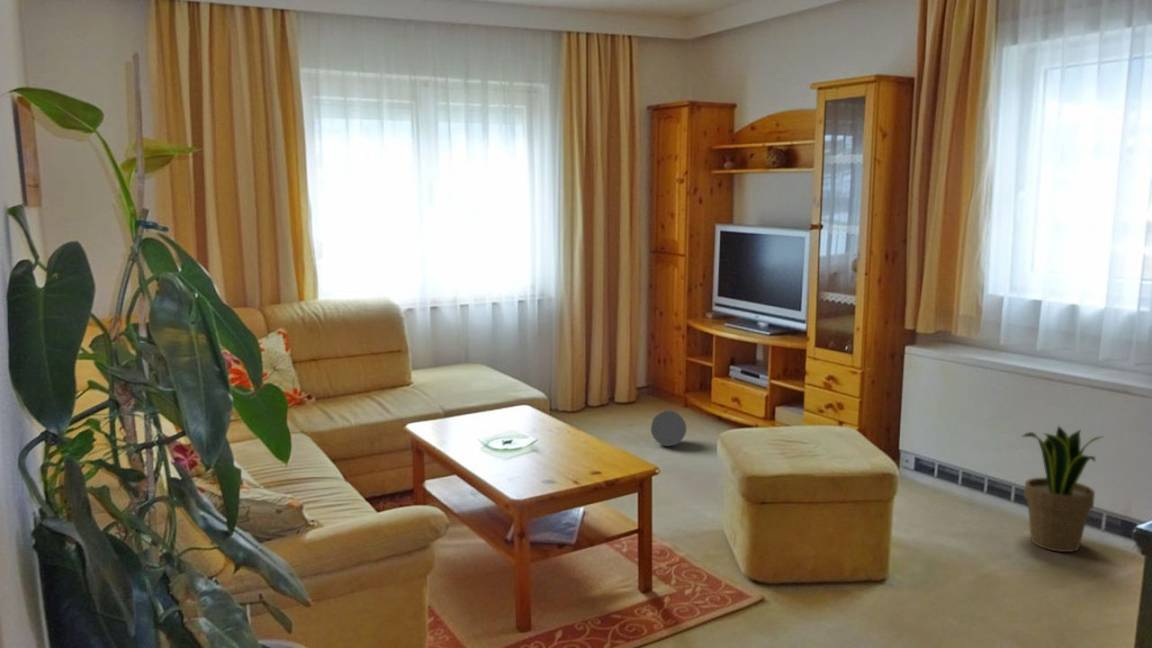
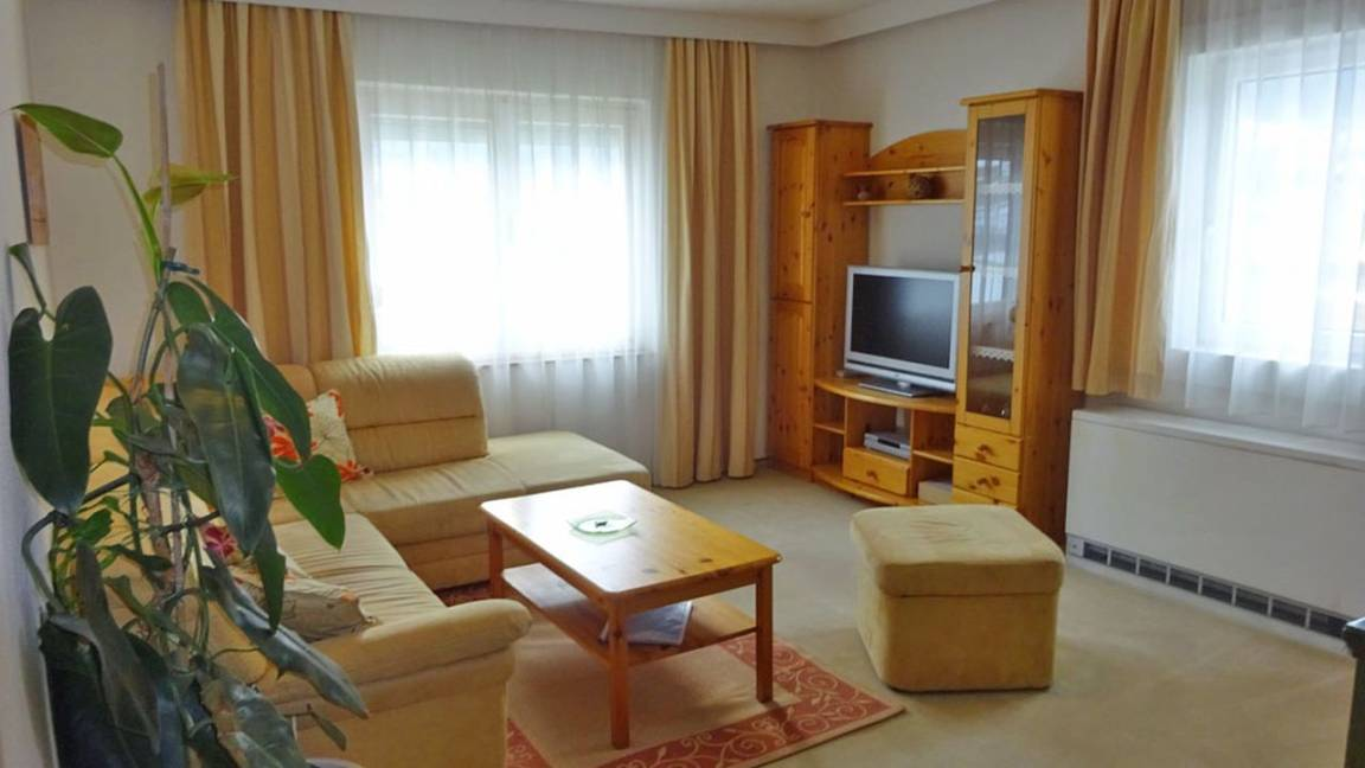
- potted plant [1020,425,1106,553]
- ball [650,410,688,447]
